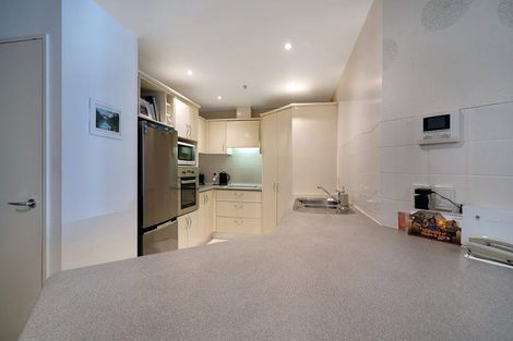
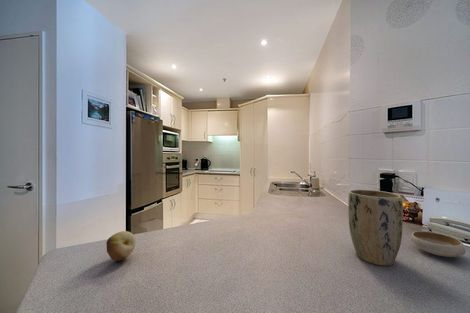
+ bowl [410,230,467,258]
+ fruit [105,230,137,262]
+ plant pot [347,189,404,267]
